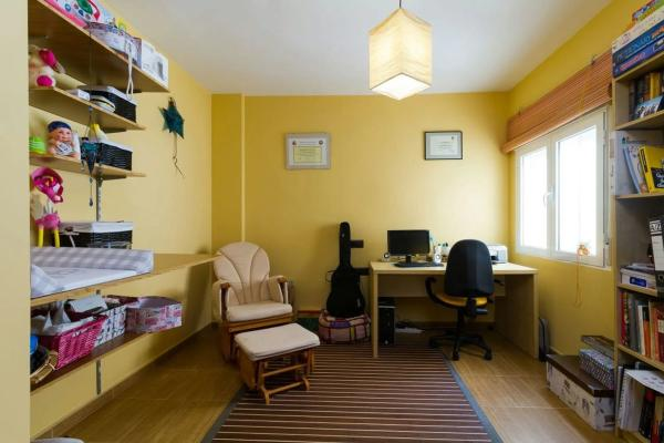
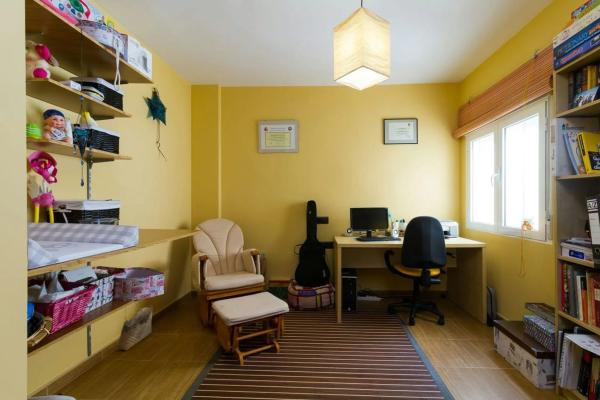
+ basket [116,302,154,352]
